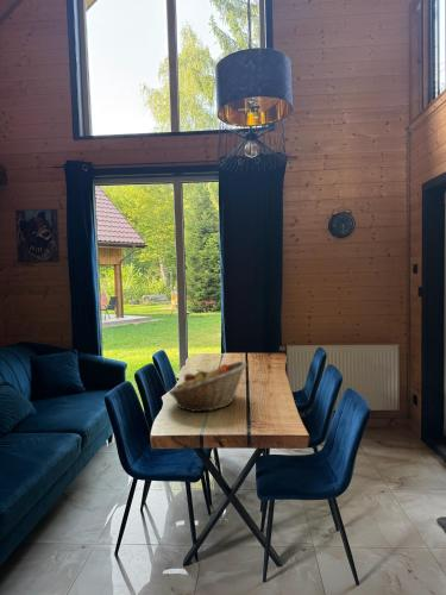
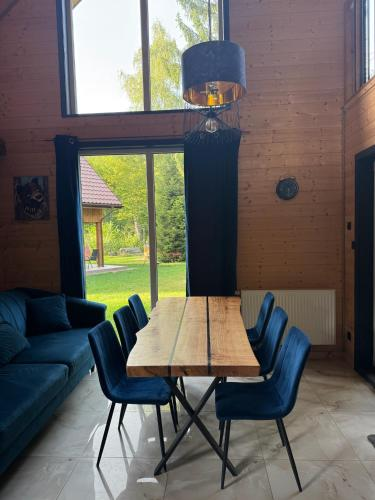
- fruit basket [168,361,247,413]
